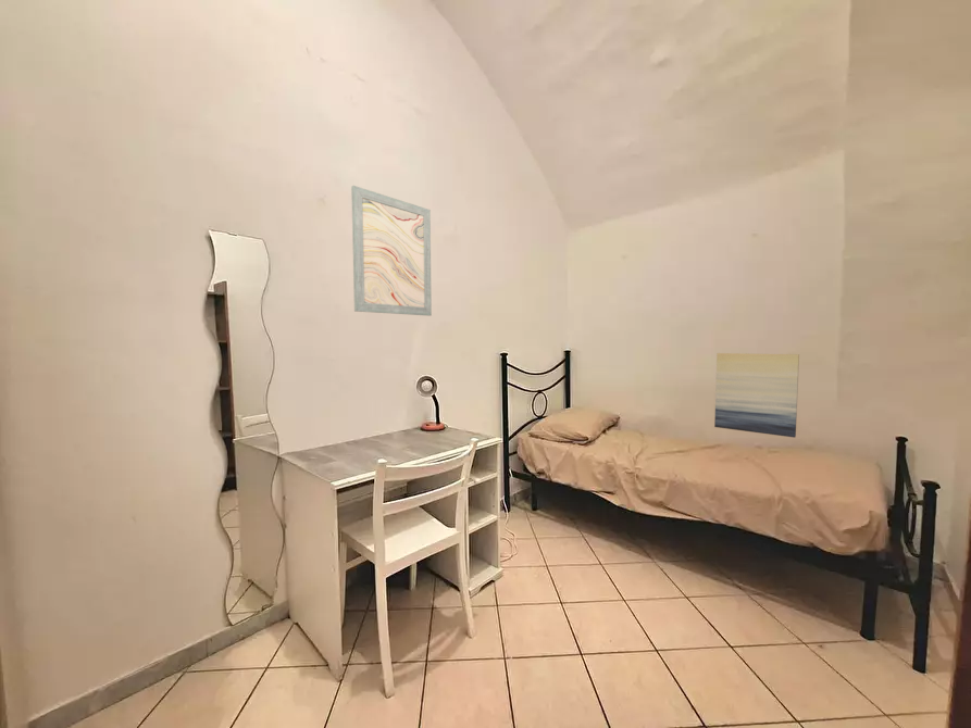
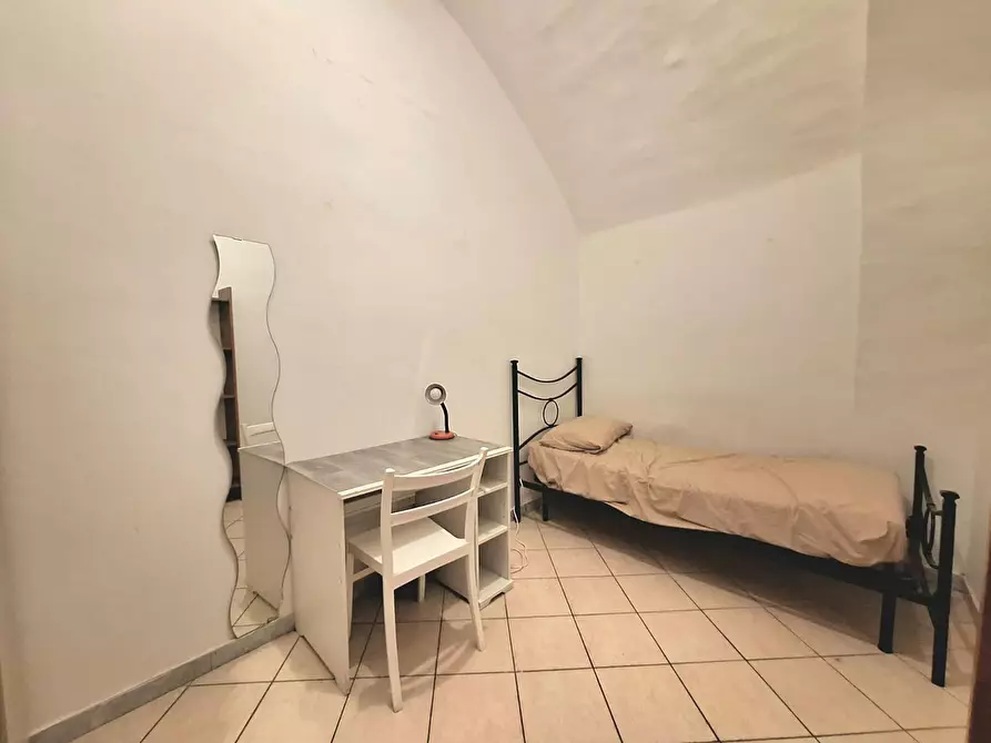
- wall art [713,352,800,439]
- wall art [350,185,433,317]
